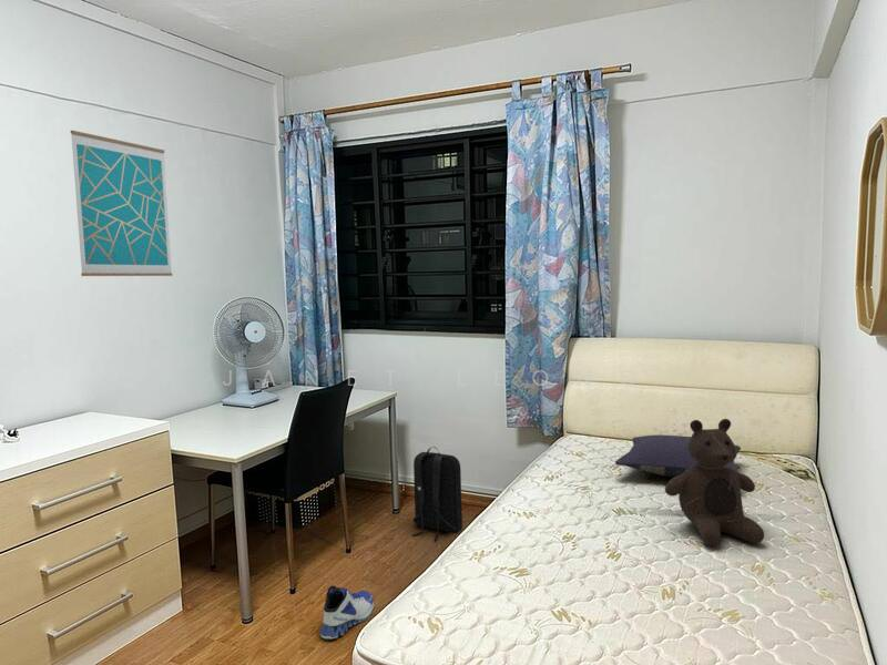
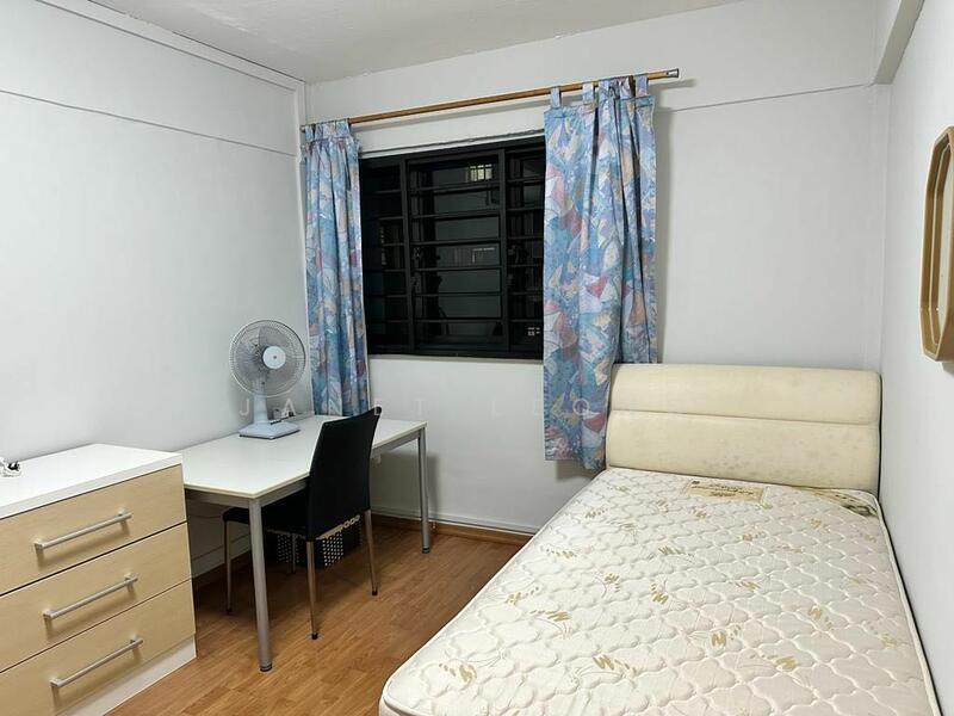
- pillow [614,433,742,479]
- teddy bear [664,418,765,546]
- sneaker [319,584,375,640]
- wall art [70,130,173,277]
- backpack [411,446,463,541]
